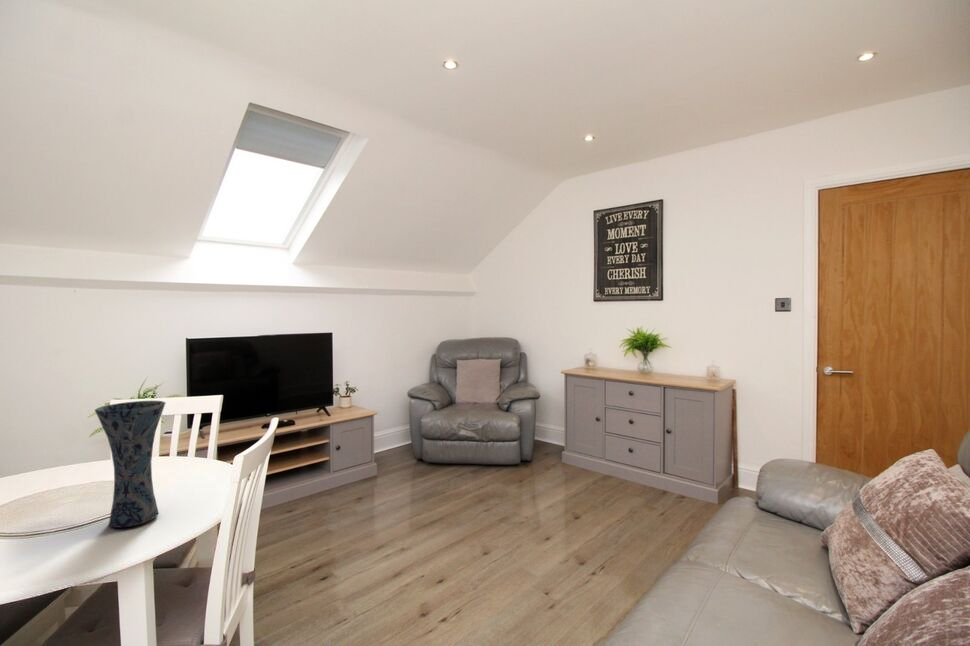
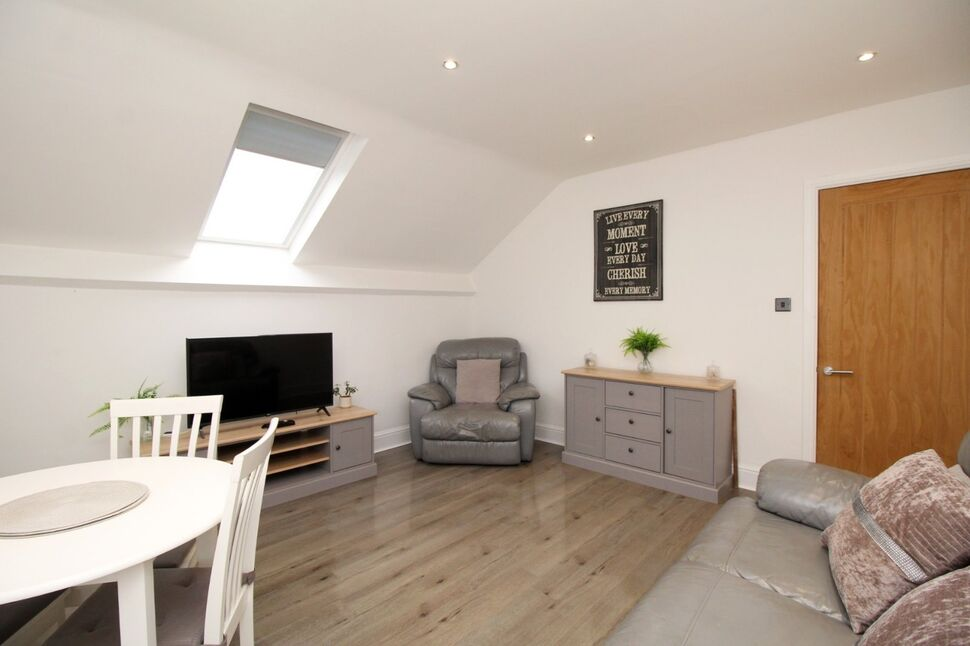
- vase [94,400,166,529]
